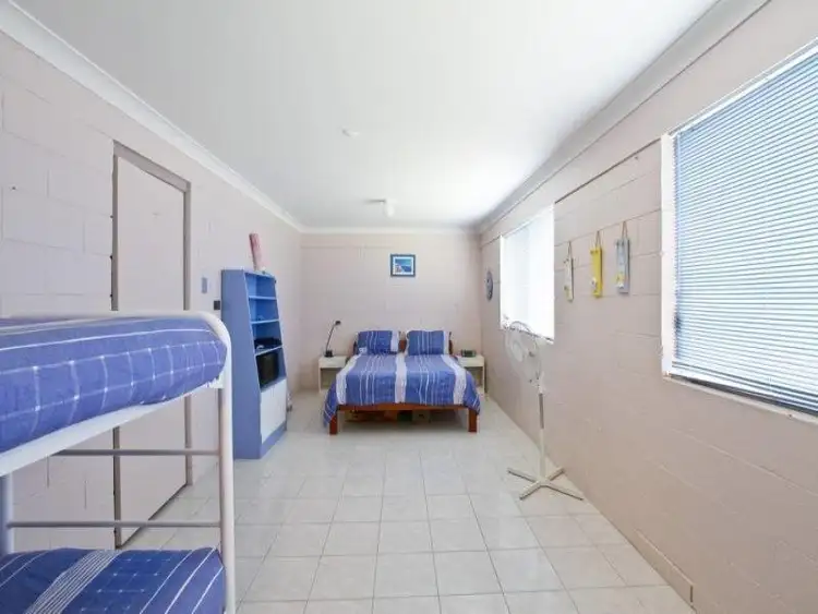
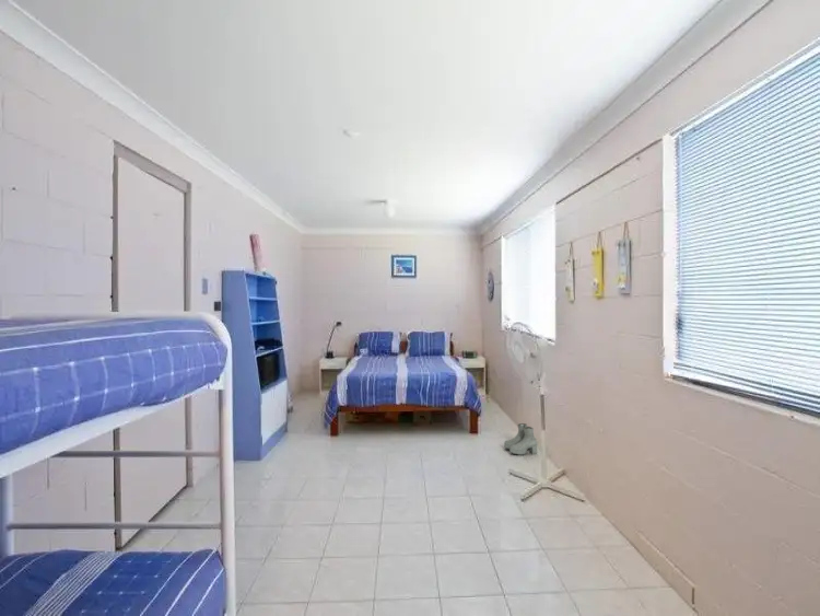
+ boots [503,422,538,456]
